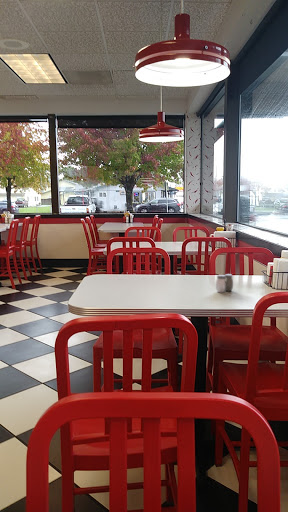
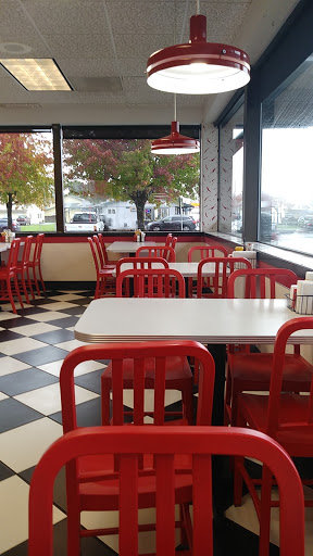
- salt and pepper shaker [215,273,234,293]
